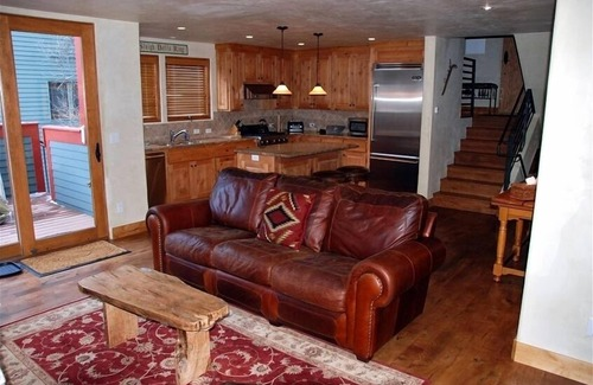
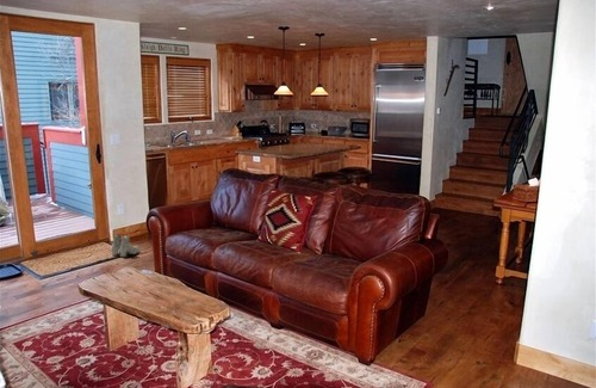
+ boots [111,233,141,258]
